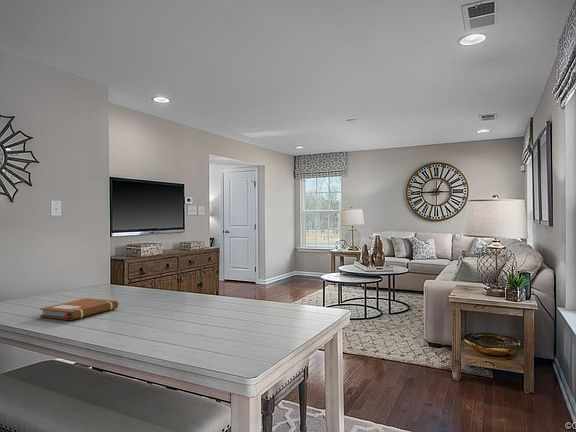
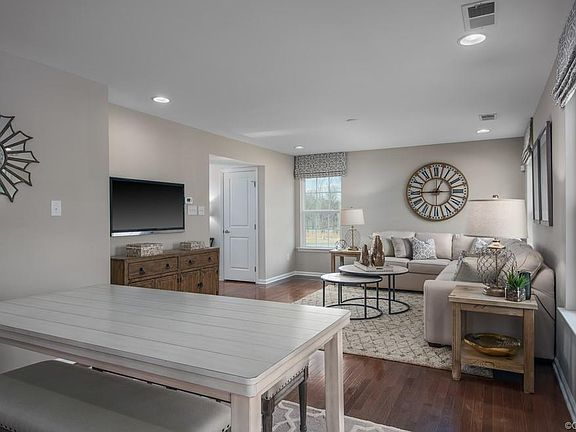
- notebook [39,297,119,321]
